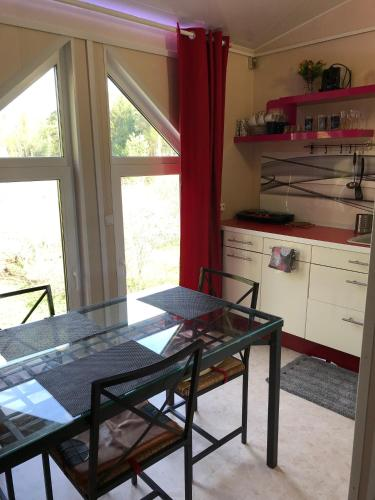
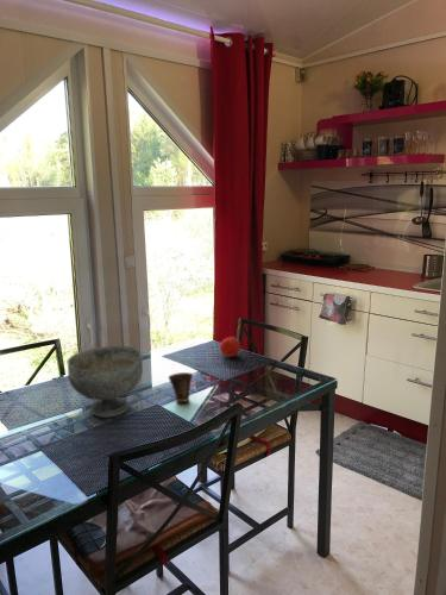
+ cup [168,371,194,403]
+ decorative bowl [65,345,144,419]
+ fruit [219,334,241,358]
